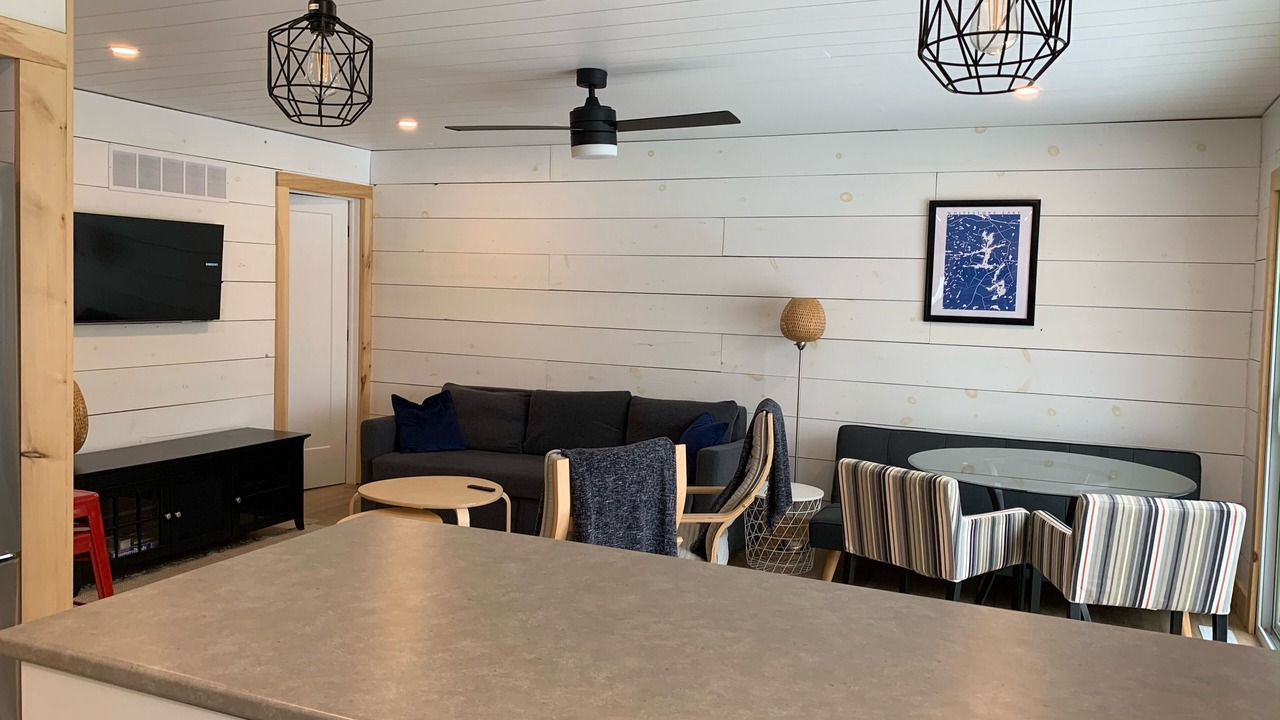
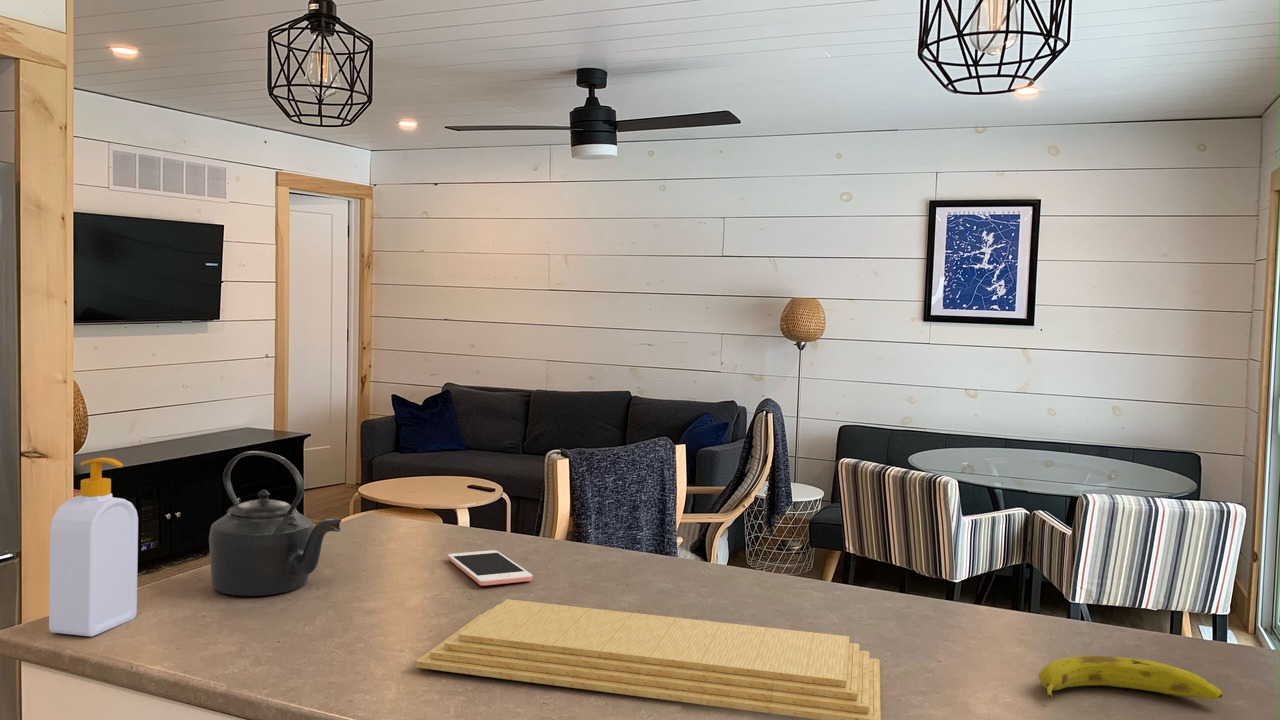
+ fruit [1037,655,1225,701]
+ cell phone [447,549,534,587]
+ kettle [208,450,342,597]
+ cutting board [414,598,882,720]
+ soap bottle [48,456,139,638]
